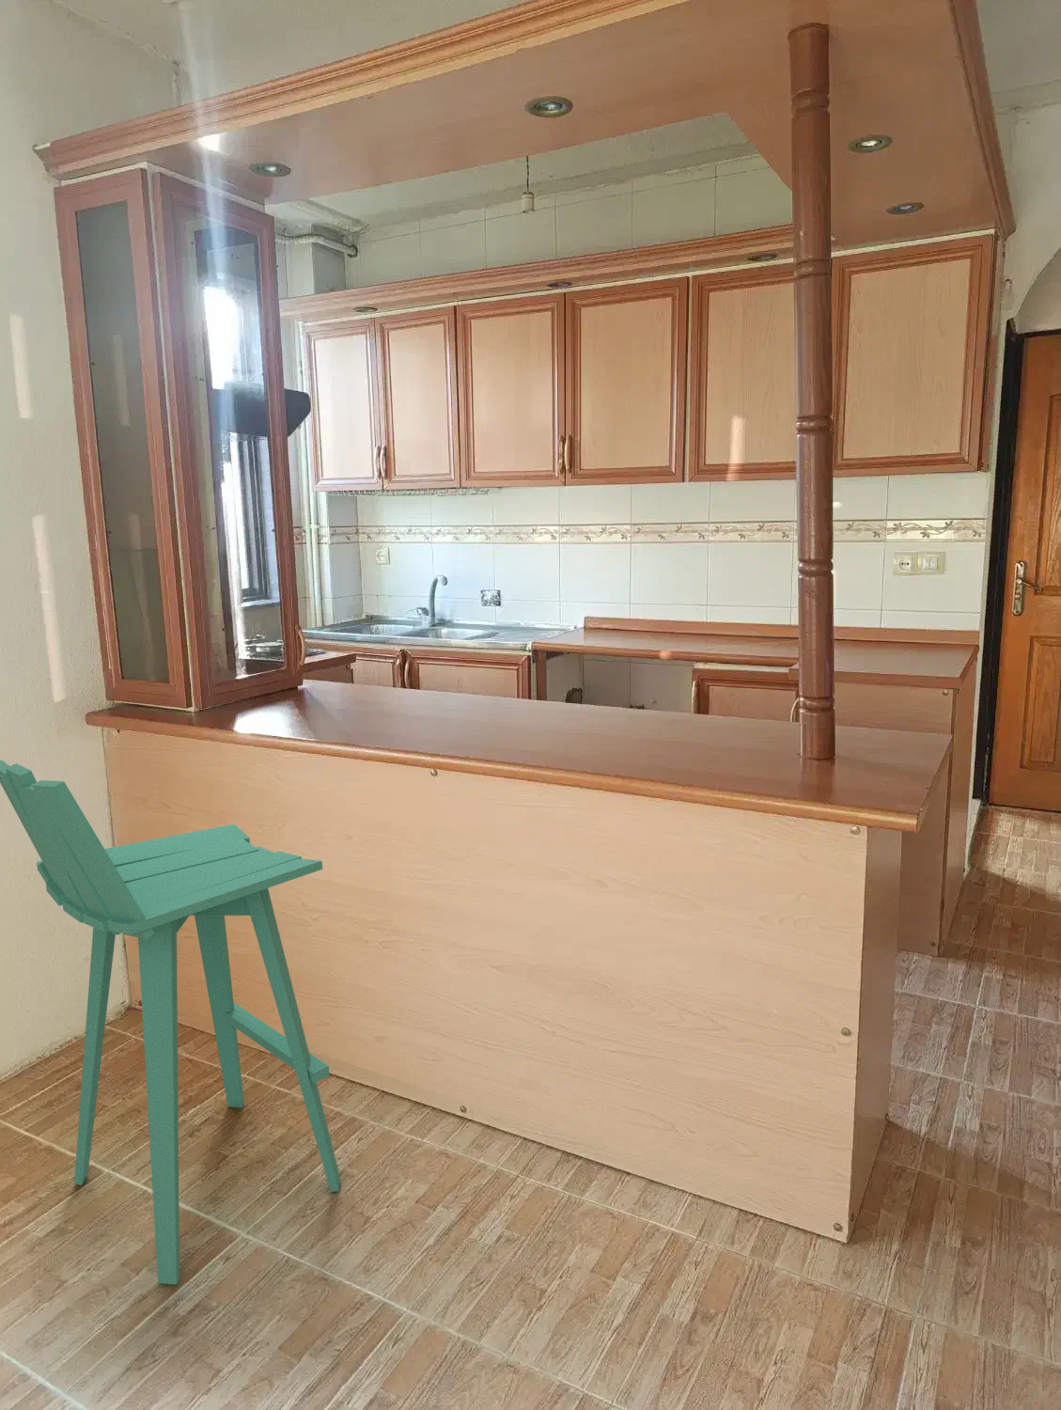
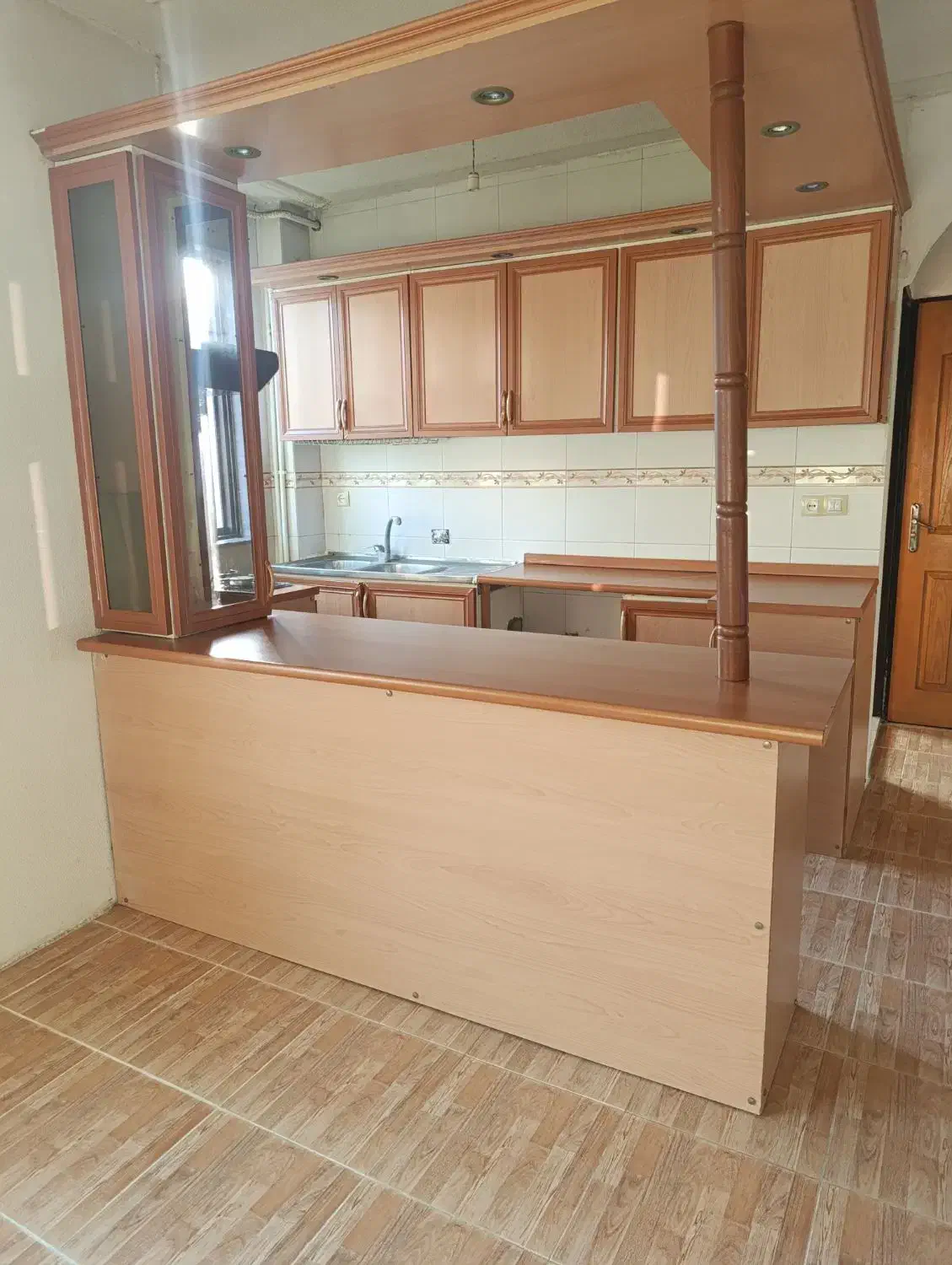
- bar stool [0,759,341,1286]
